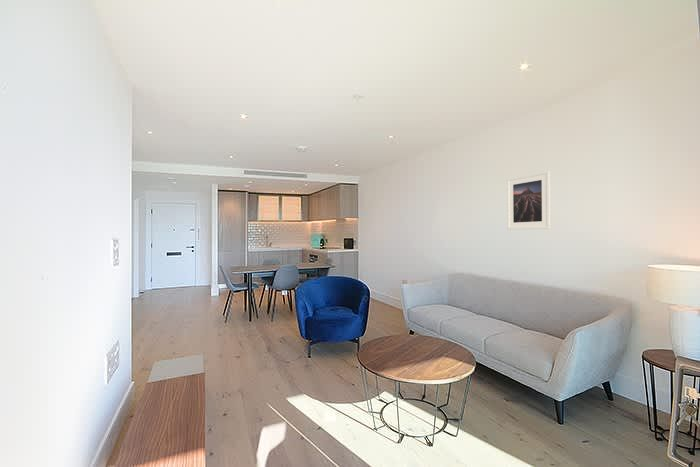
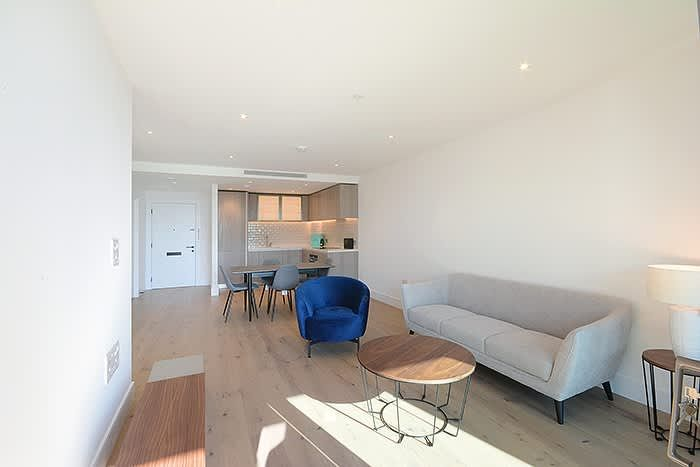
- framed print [506,170,552,231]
